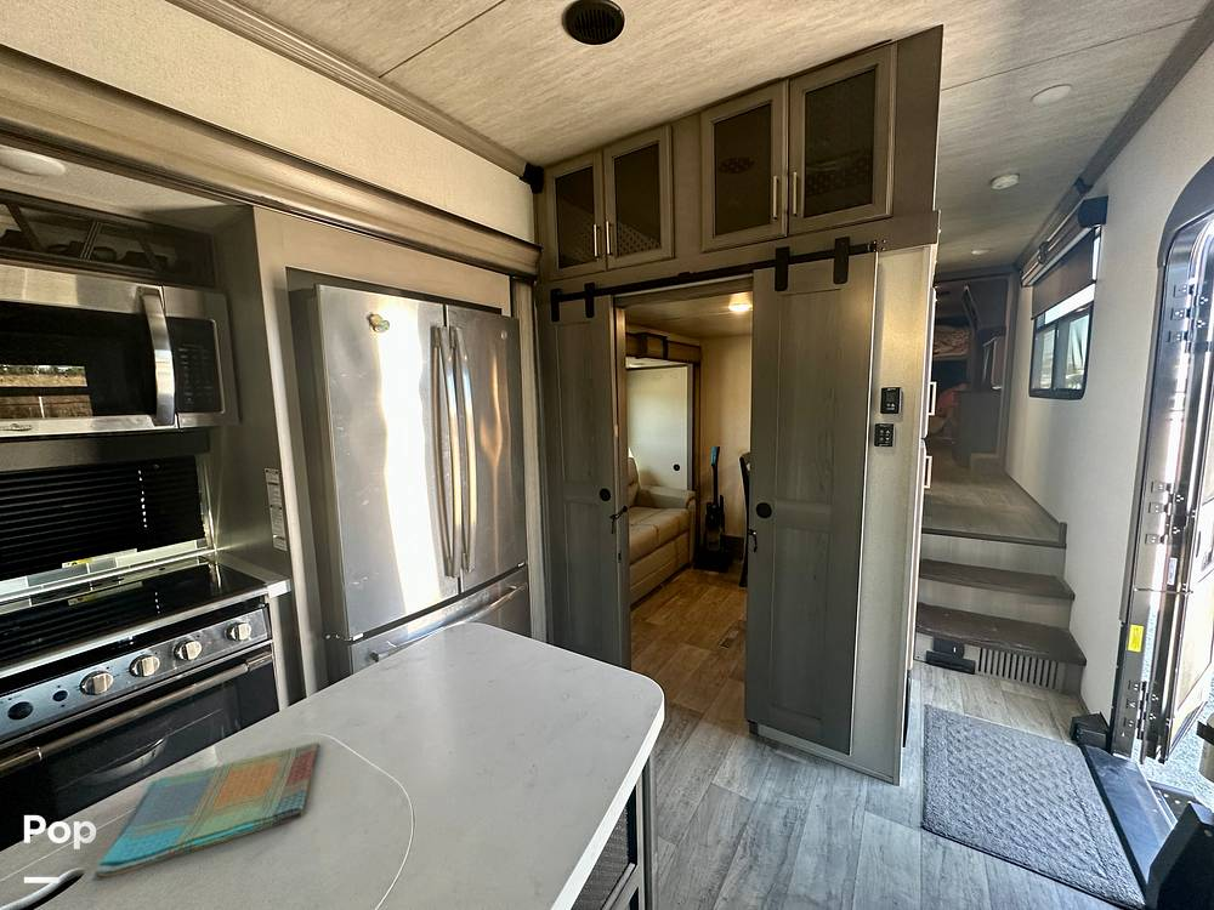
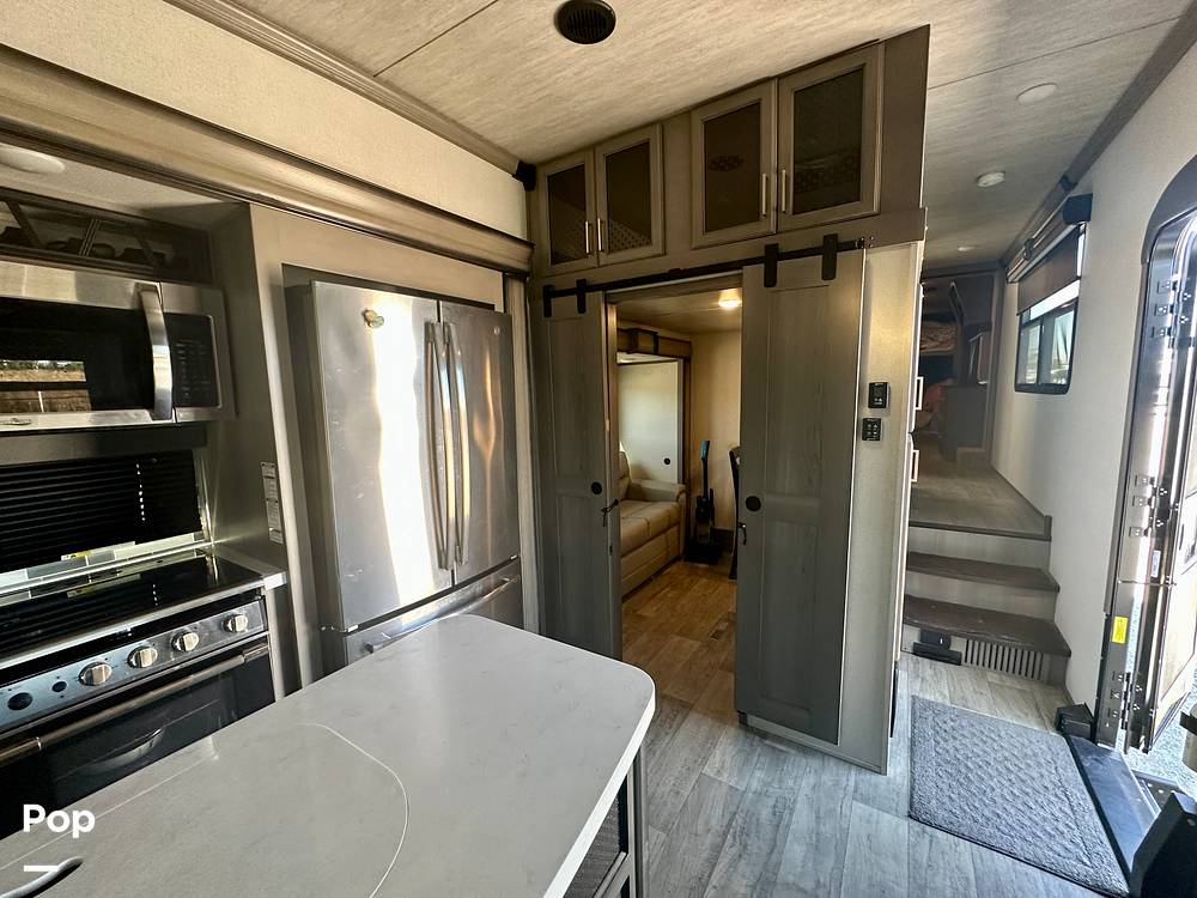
- dish towel [90,741,320,883]
